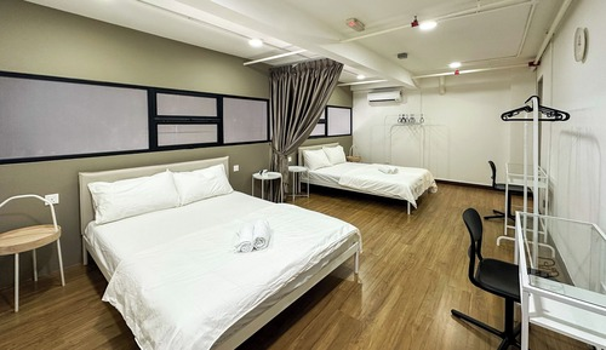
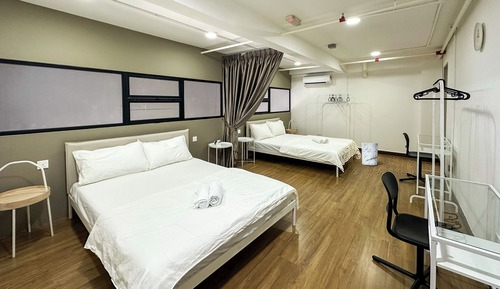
+ trash can [361,141,379,166]
